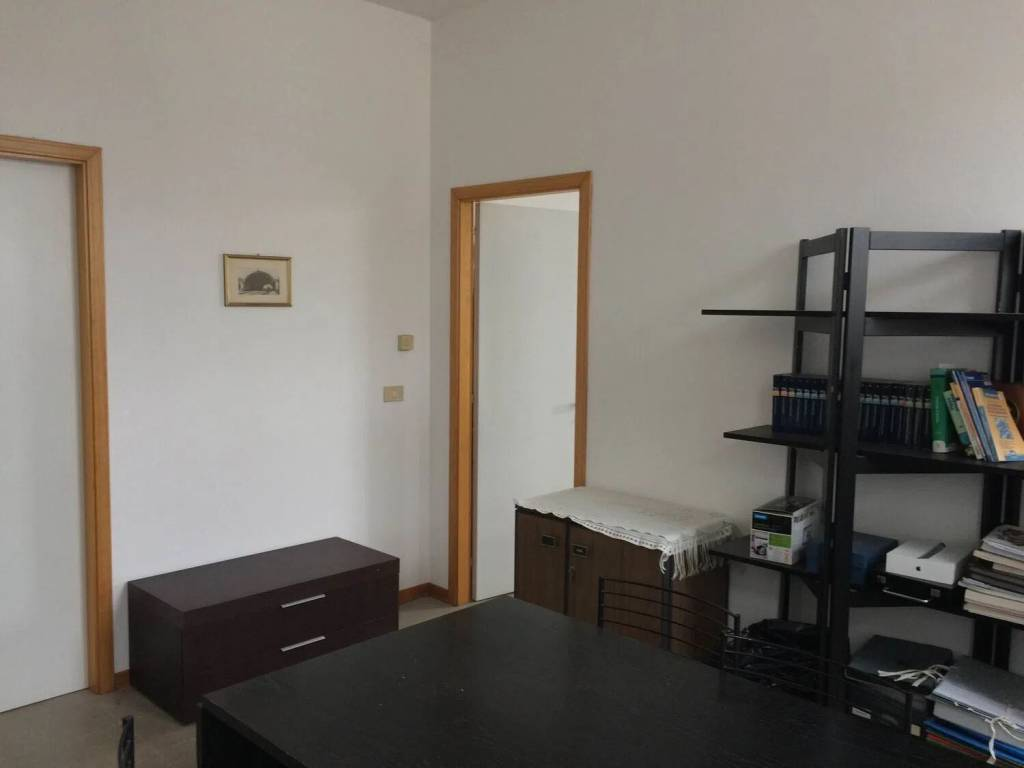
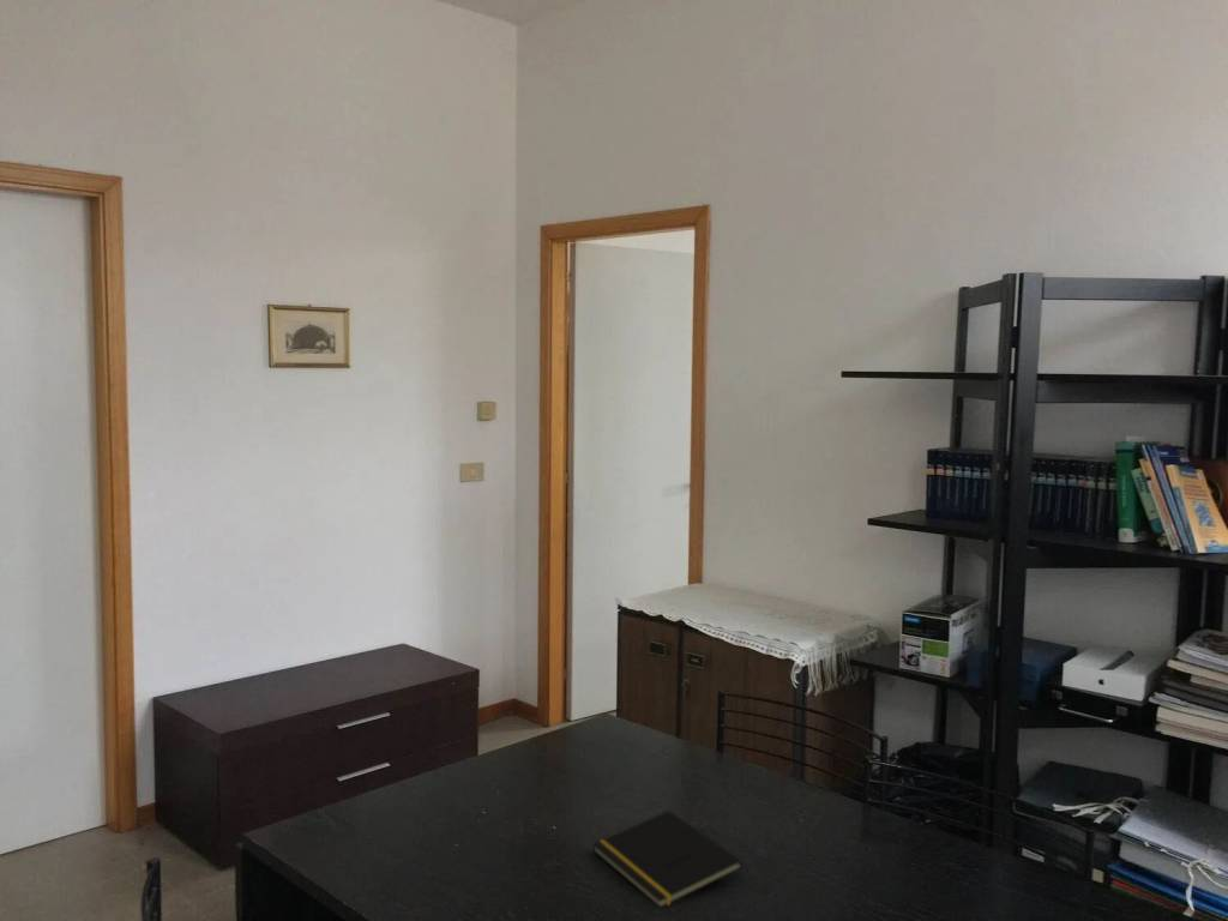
+ notepad [591,809,744,909]
